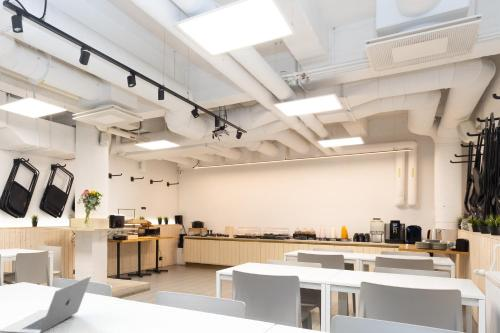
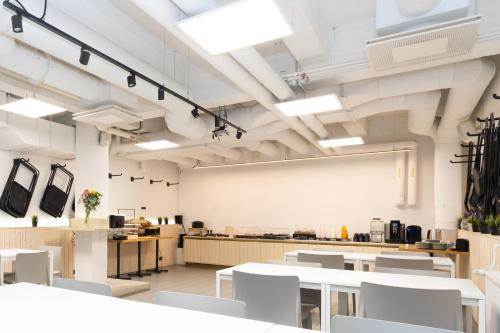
- laptop [0,275,92,333]
